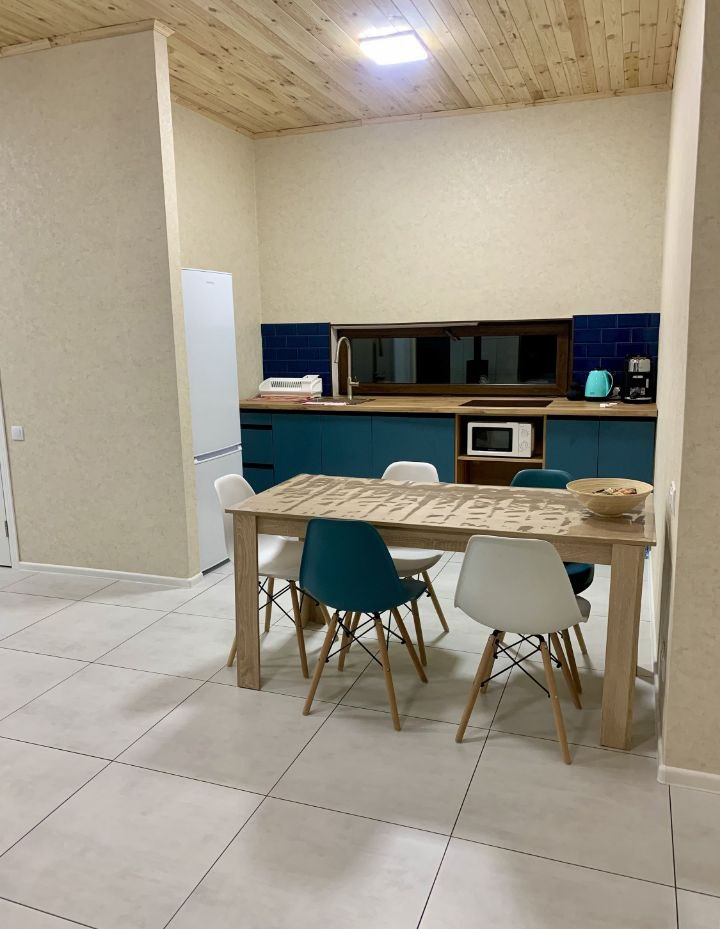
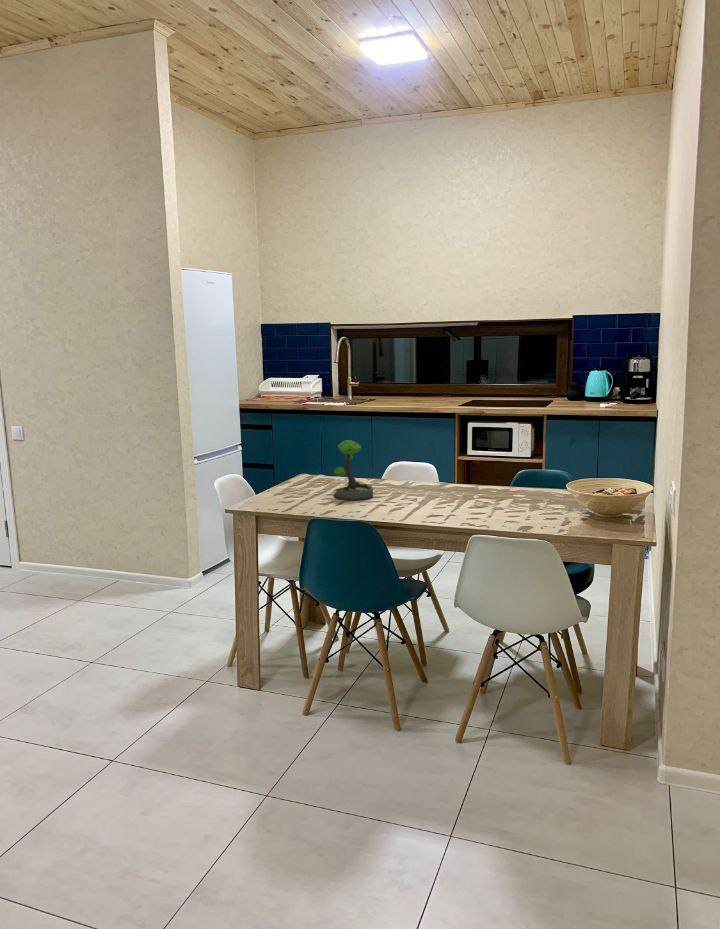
+ plant [332,439,374,501]
